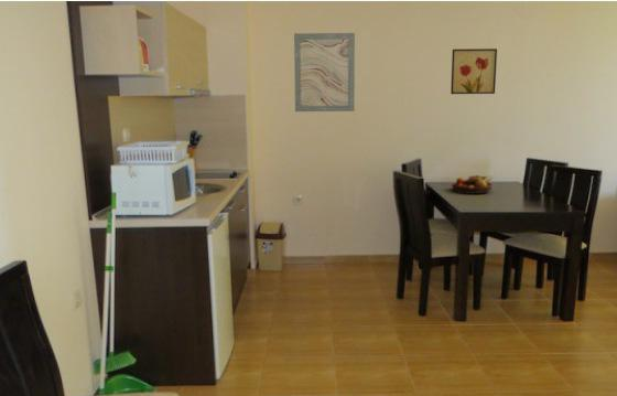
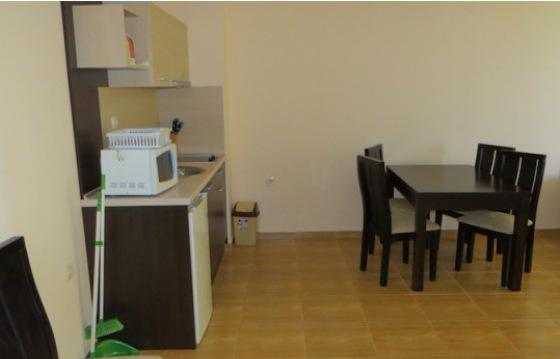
- fruit bowl [451,174,495,195]
- wall art [293,32,356,113]
- wall art [450,47,498,95]
